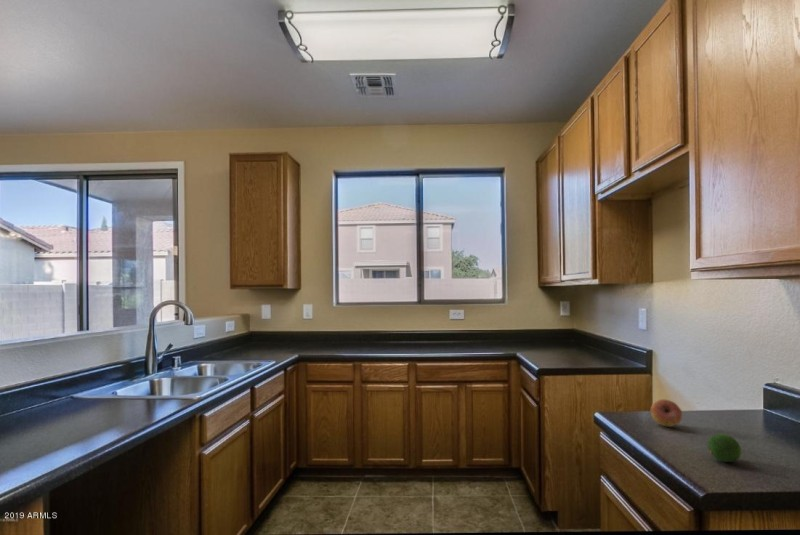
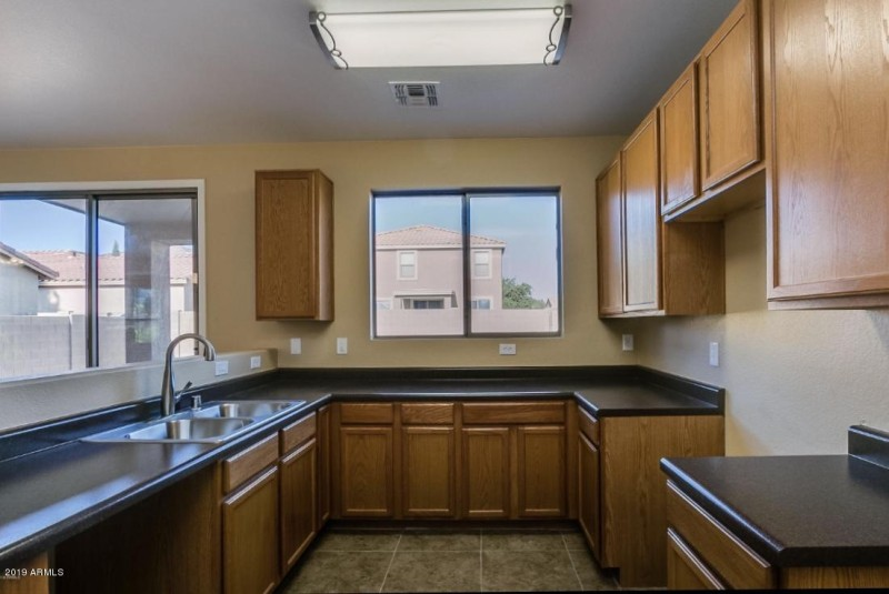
- fruit [707,433,742,463]
- fruit [650,398,683,428]
